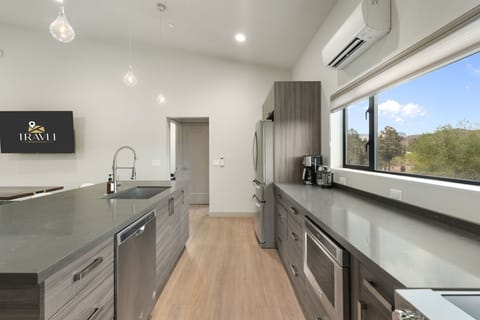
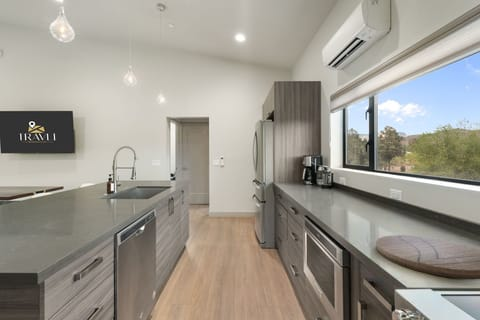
+ cutting board [375,234,480,280]
